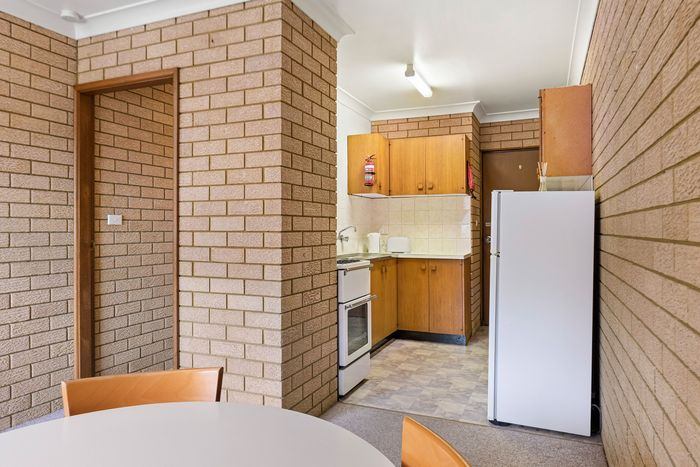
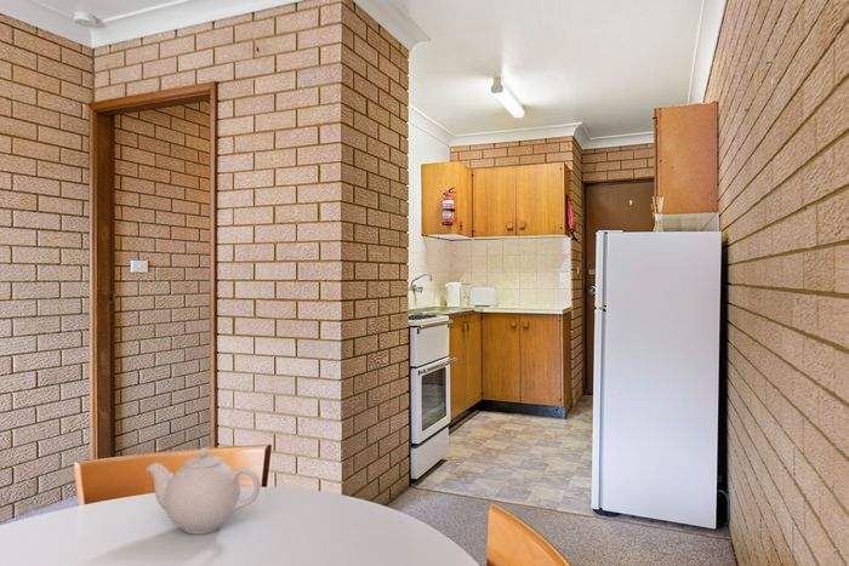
+ teapot [144,447,262,534]
